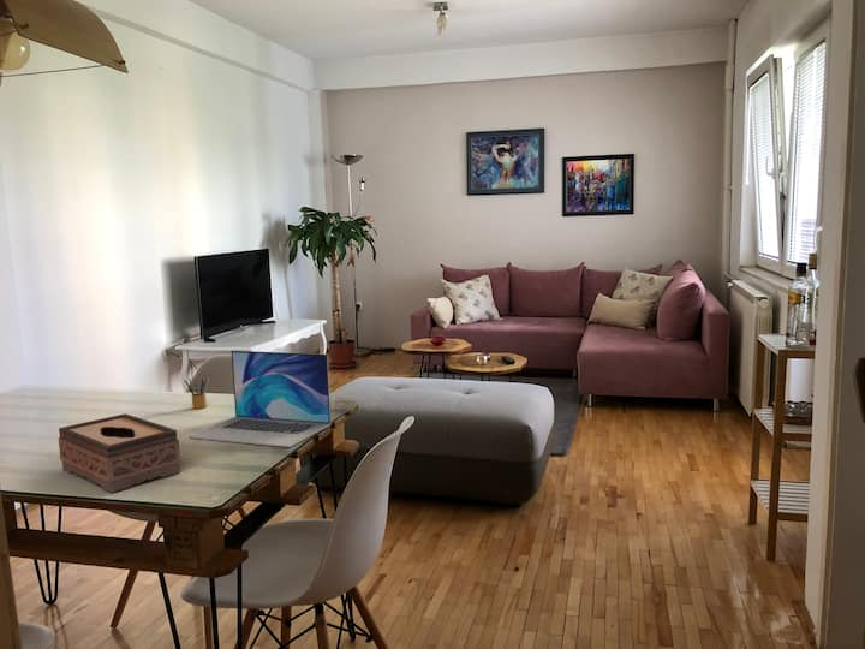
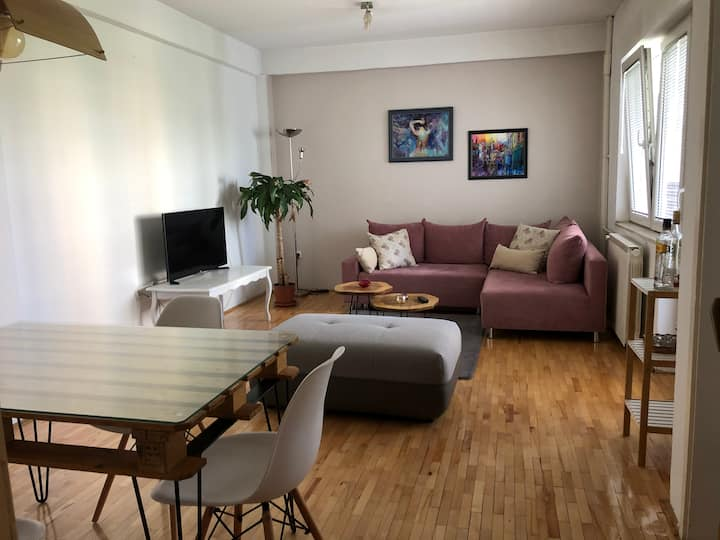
- laptop [187,350,332,448]
- tissue box [58,412,181,494]
- pencil box [184,375,210,410]
